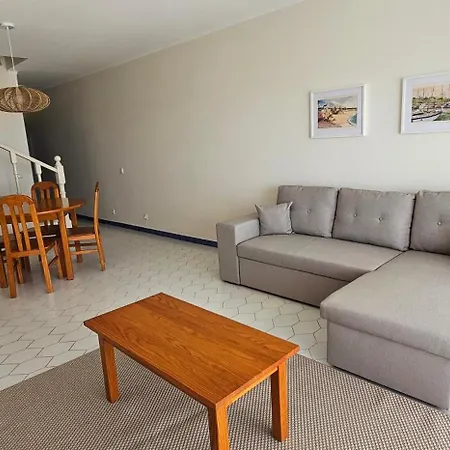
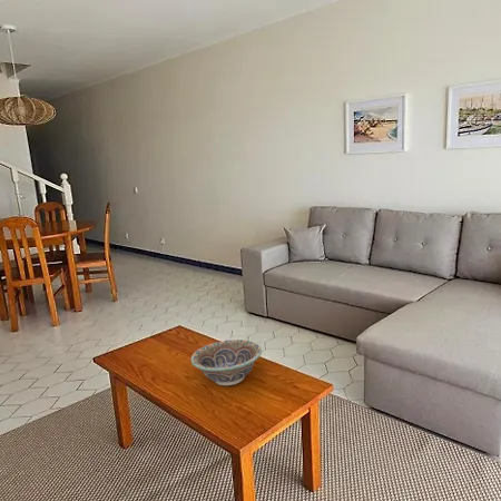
+ decorative bowl [190,338,263,386]
